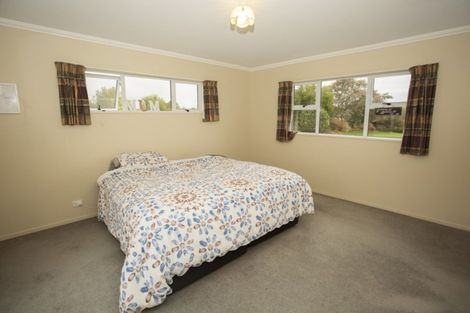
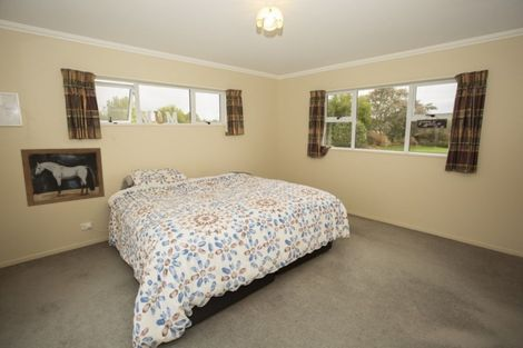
+ wall art [20,147,106,208]
